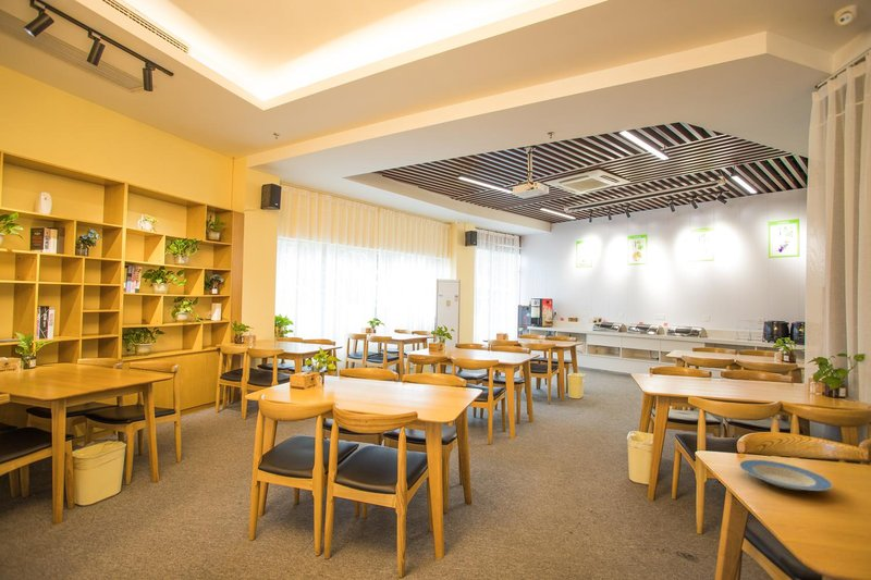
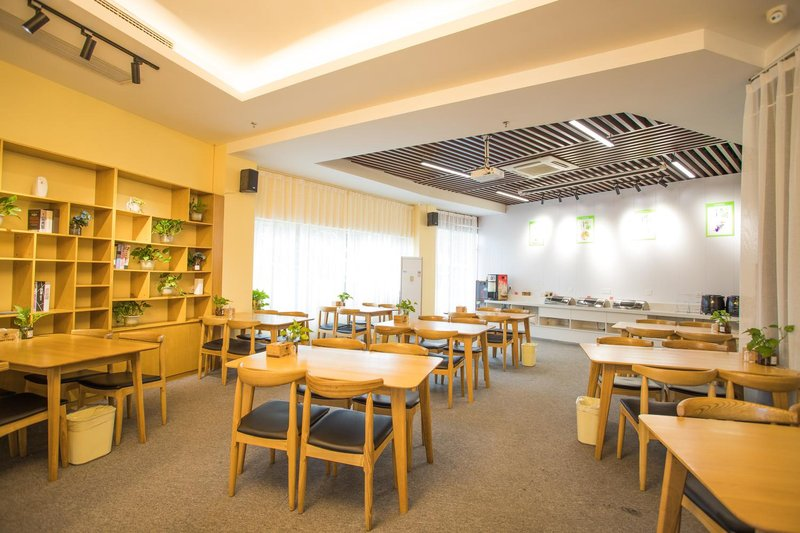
- plate [738,458,834,492]
